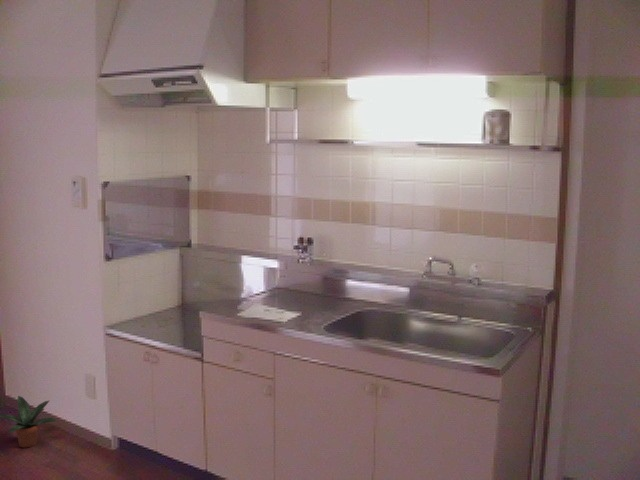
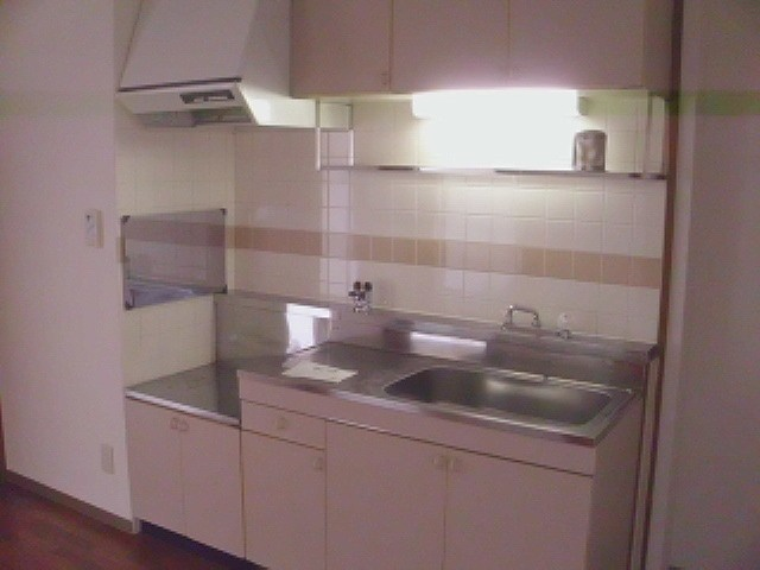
- potted plant [0,395,59,448]
